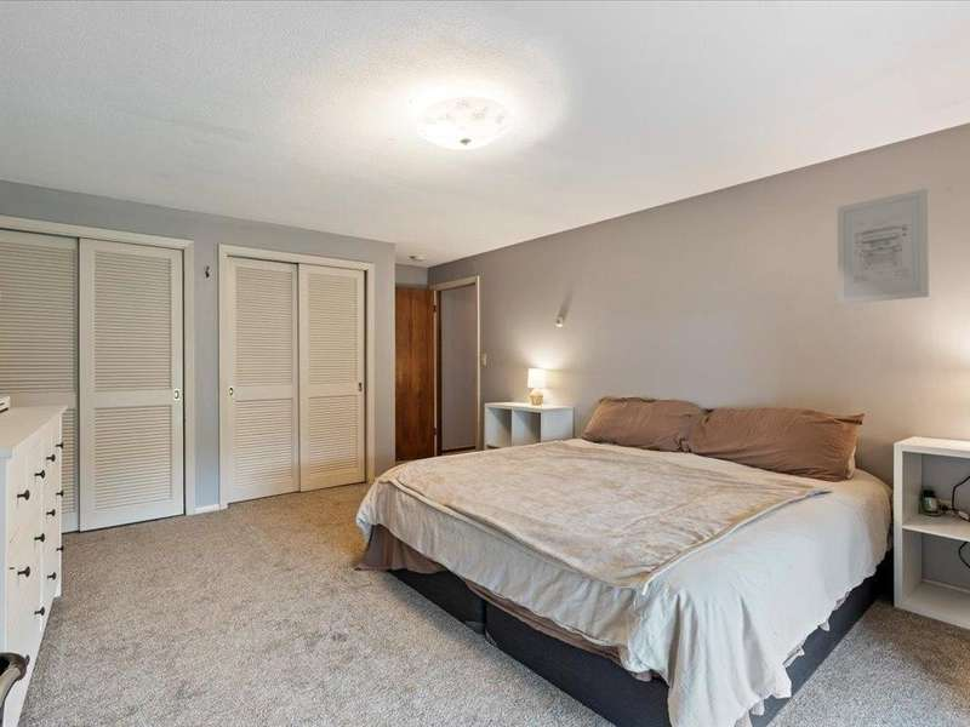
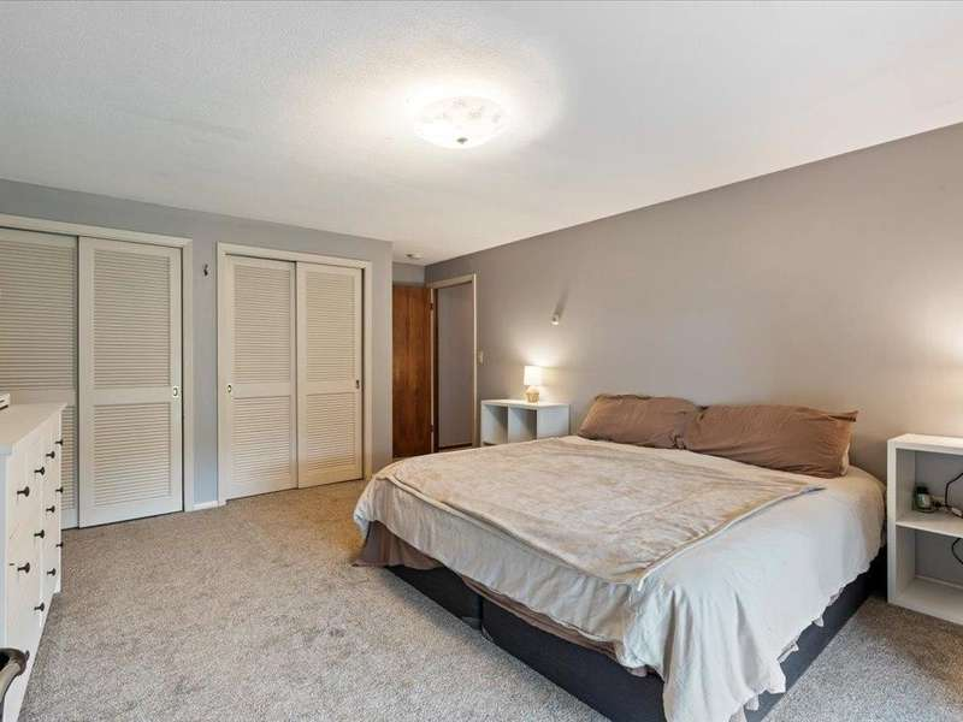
- wall art [835,187,930,305]
